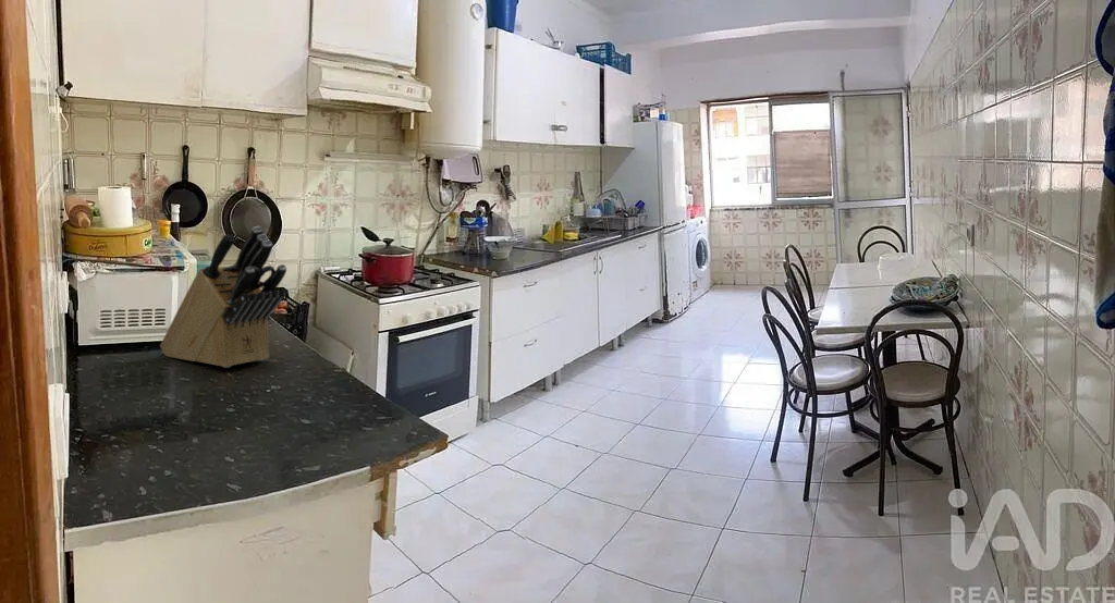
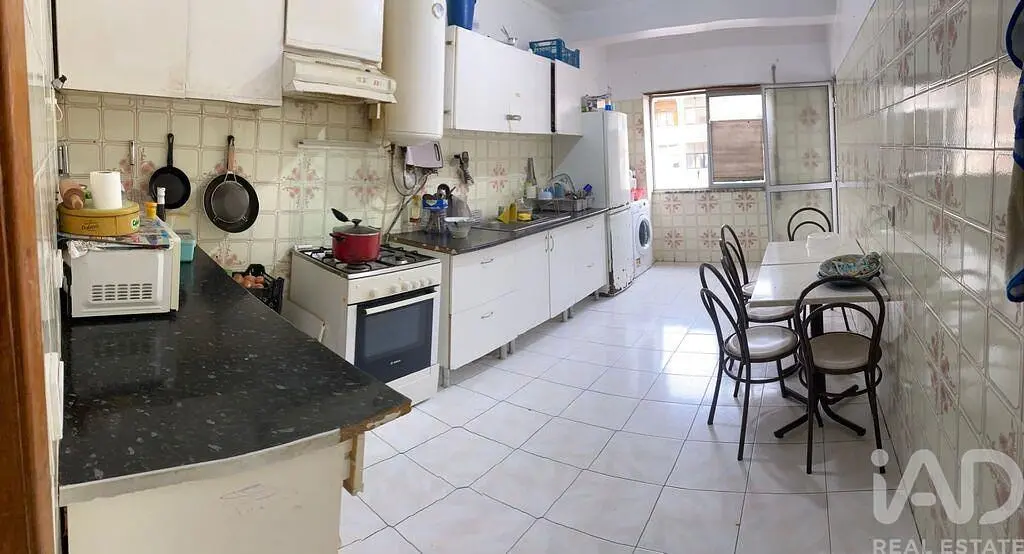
- knife block [159,225,287,369]
